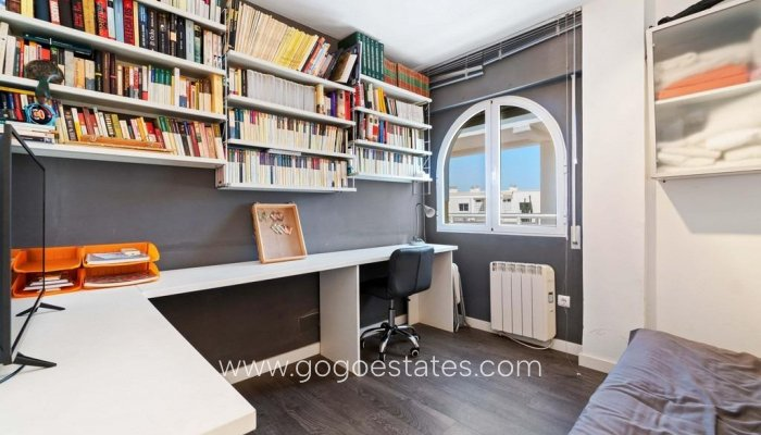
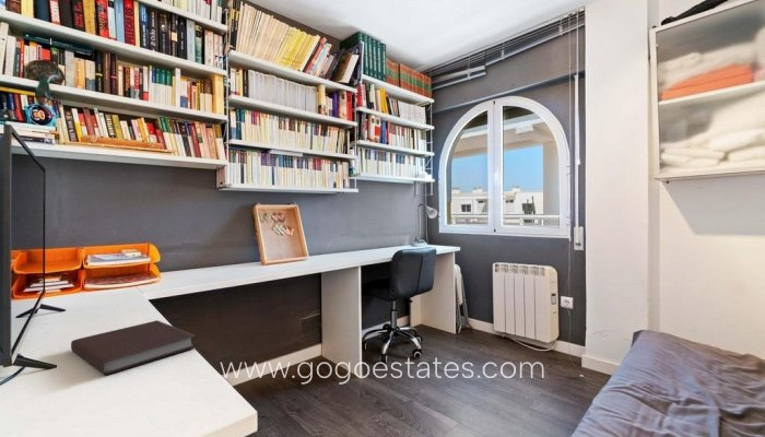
+ notebook [70,319,198,376]
